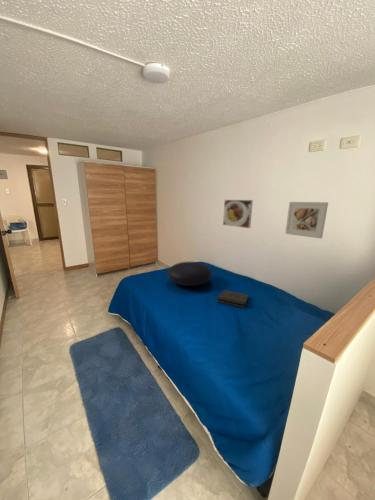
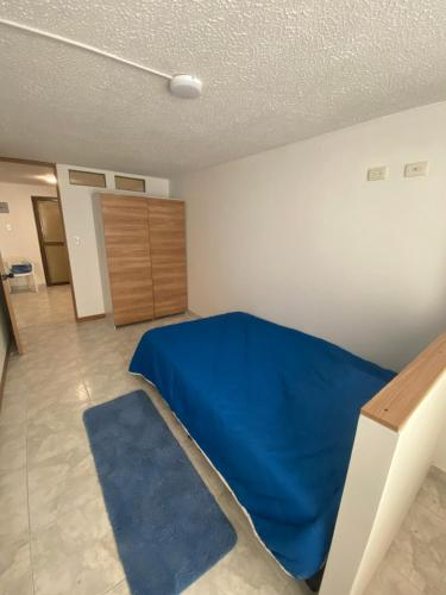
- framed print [222,199,254,229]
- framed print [284,201,329,239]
- cushion [166,261,213,287]
- pizza box [216,289,250,309]
